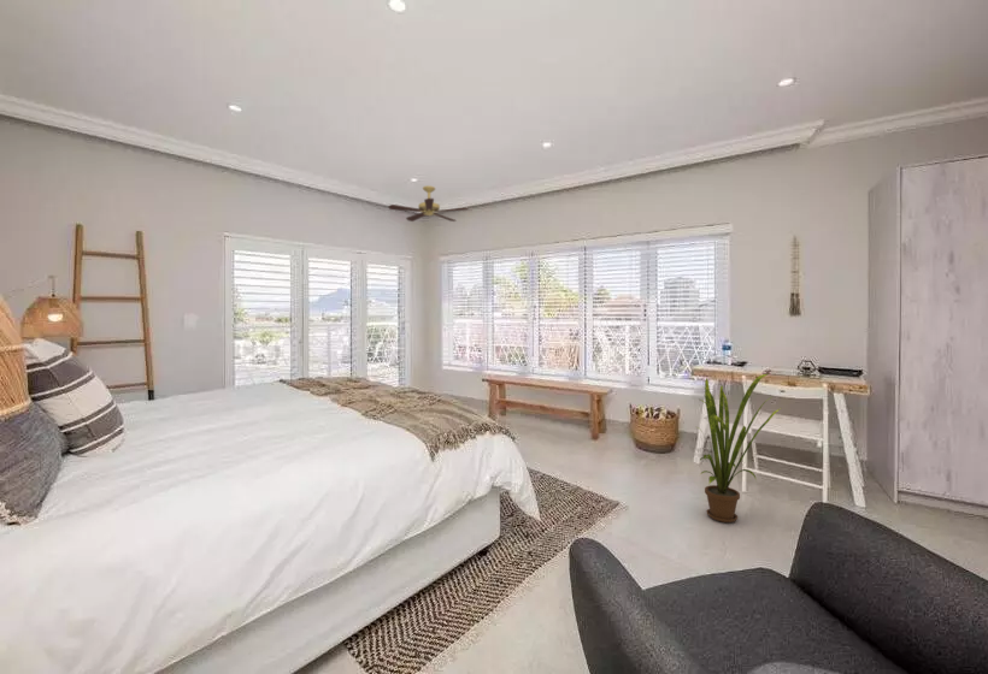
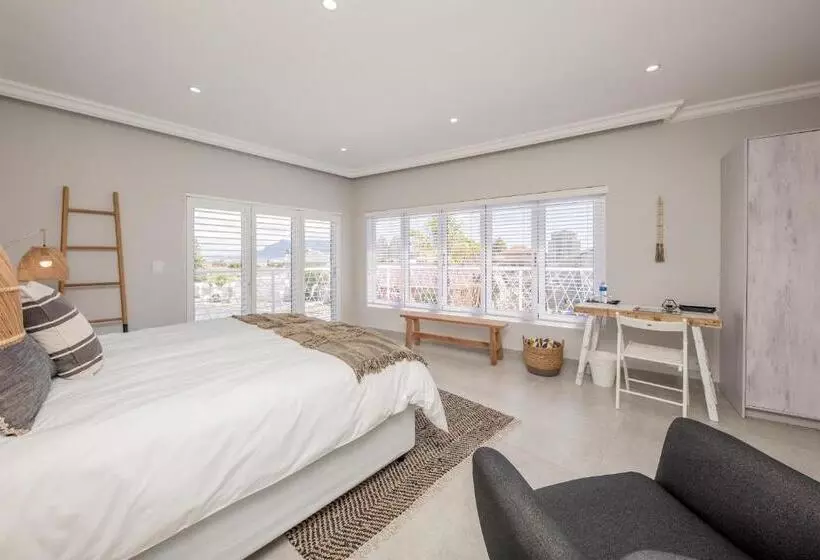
- ceiling fan [387,184,469,223]
- house plant [696,372,782,524]
